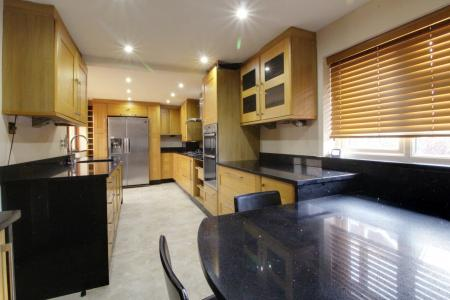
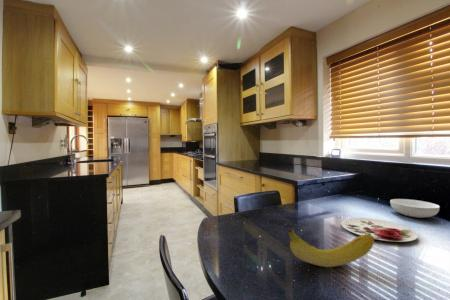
+ serving bowl [389,198,441,219]
+ plate [340,217,419,243]
+ fruit [286,228,375,268]
